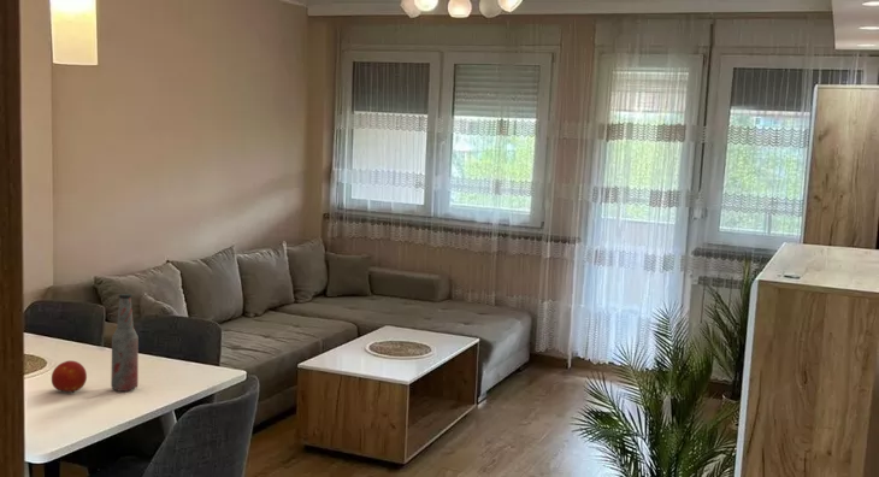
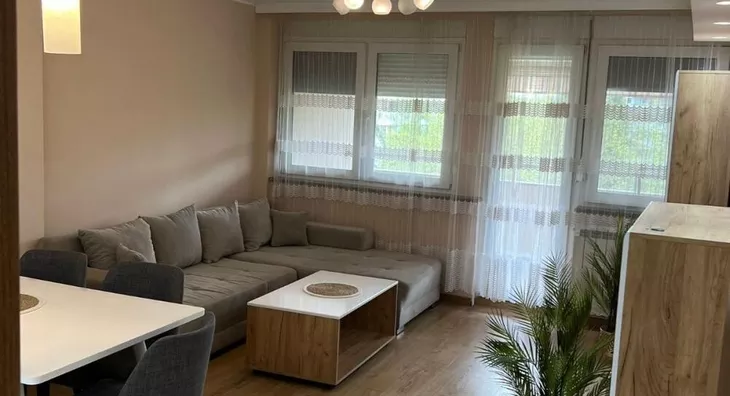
- bottle [110,293,140,393]
- fruit [51,360,88,394]
